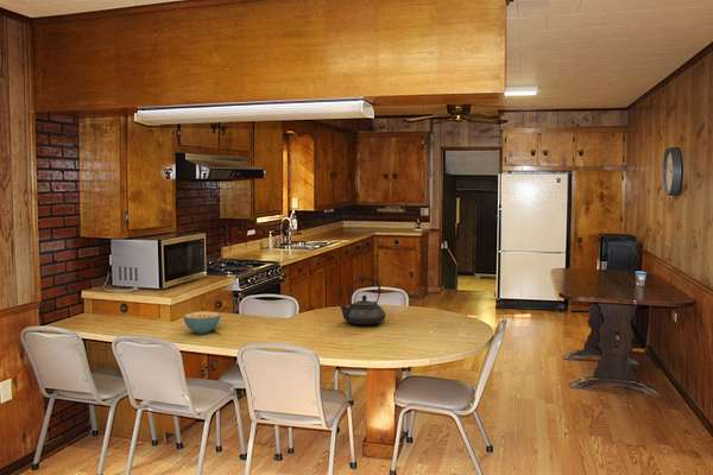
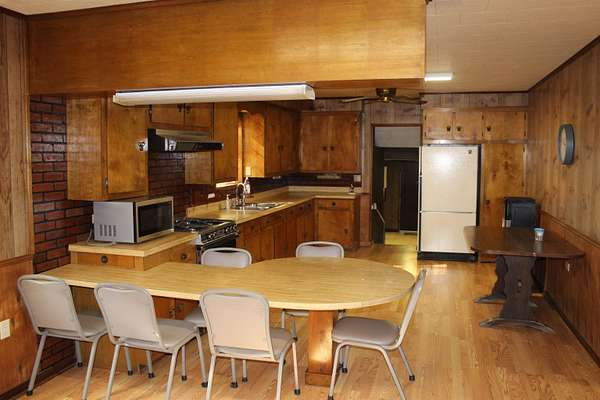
- teapot [340,277,386,325]
- cereal bowl [183,311,222,335]
